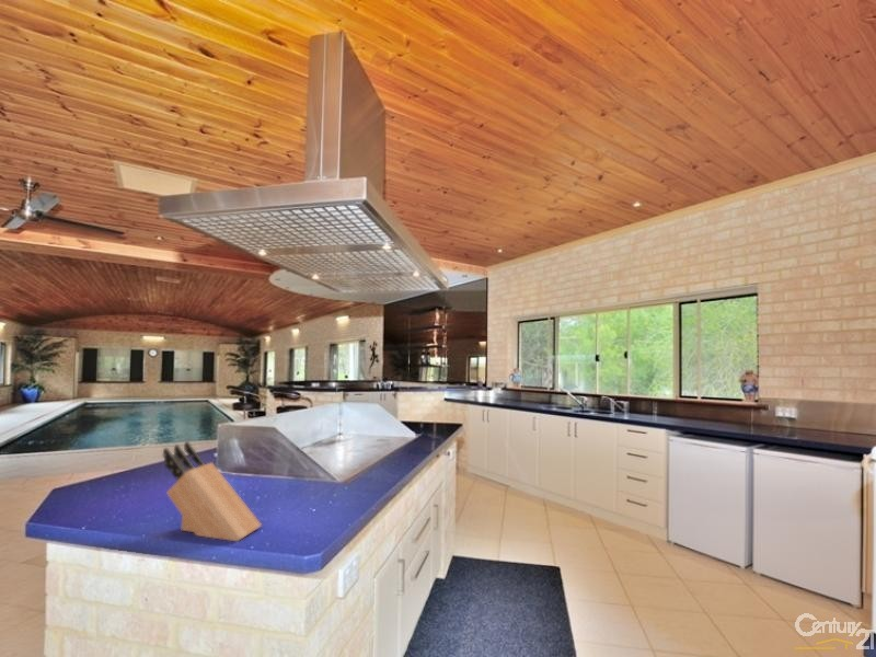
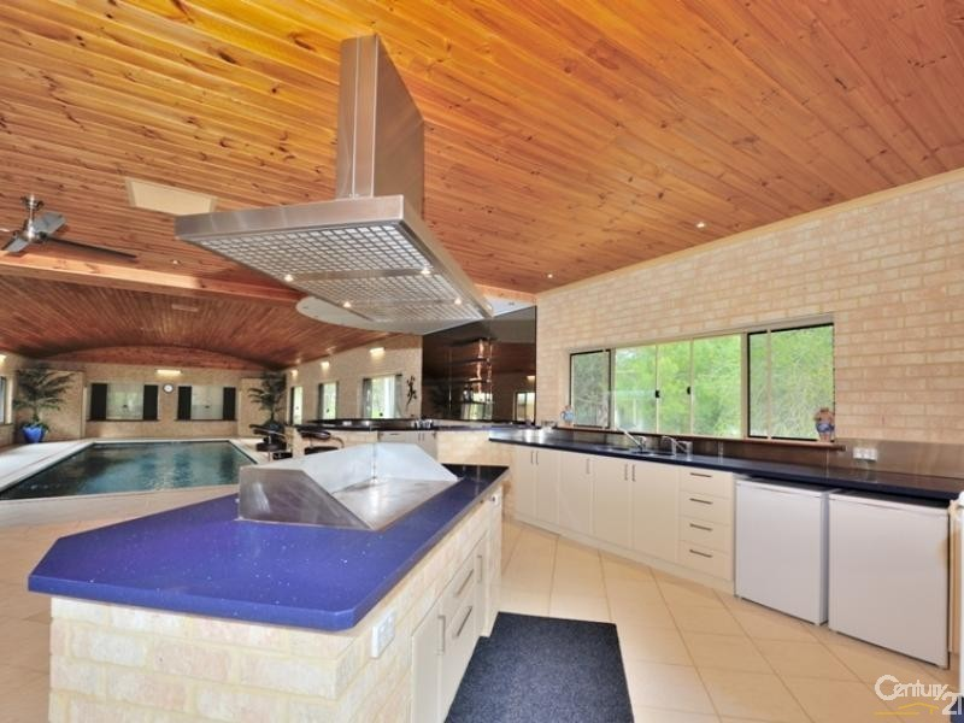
- knife block [162,440,263,542]
